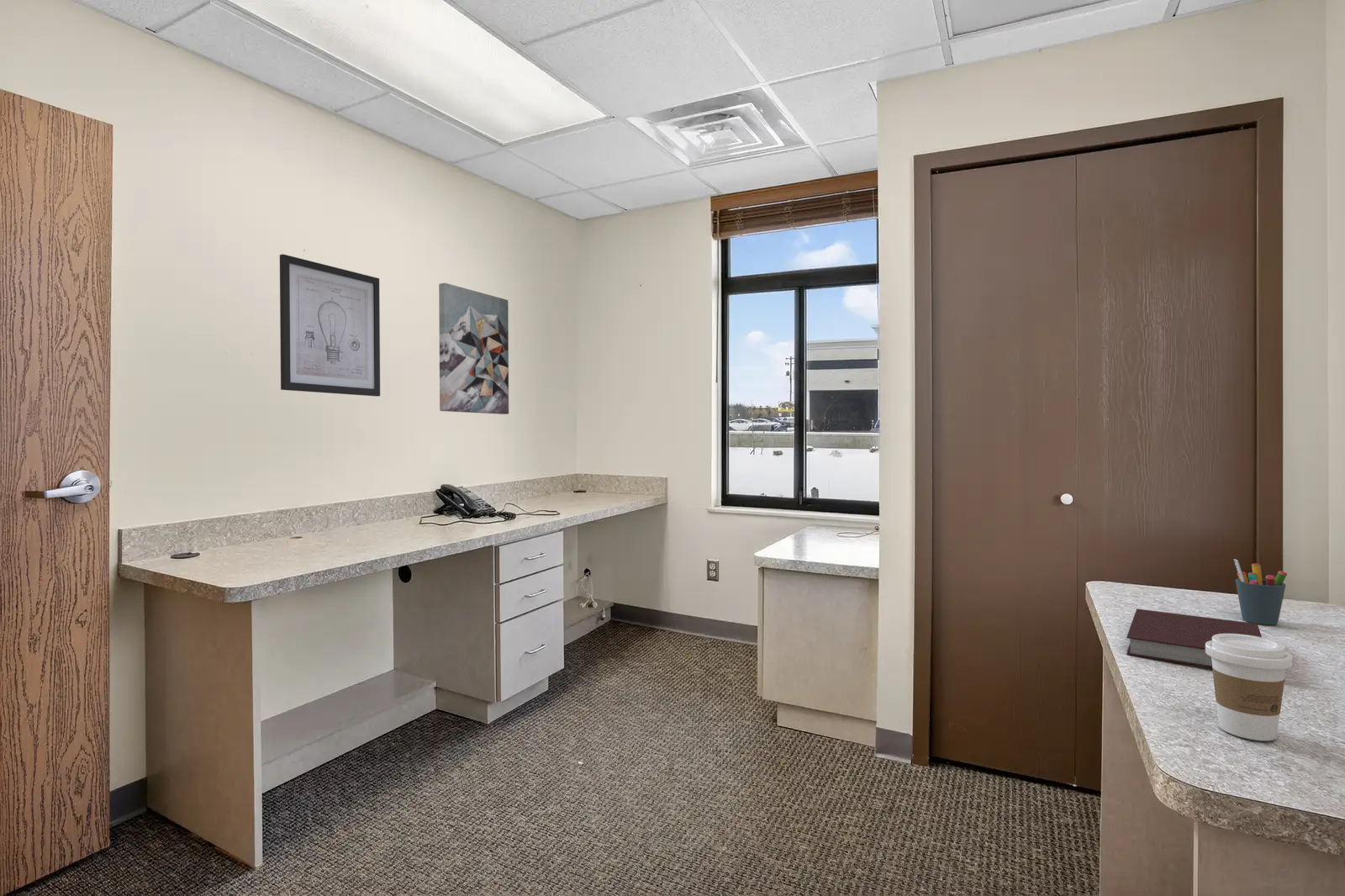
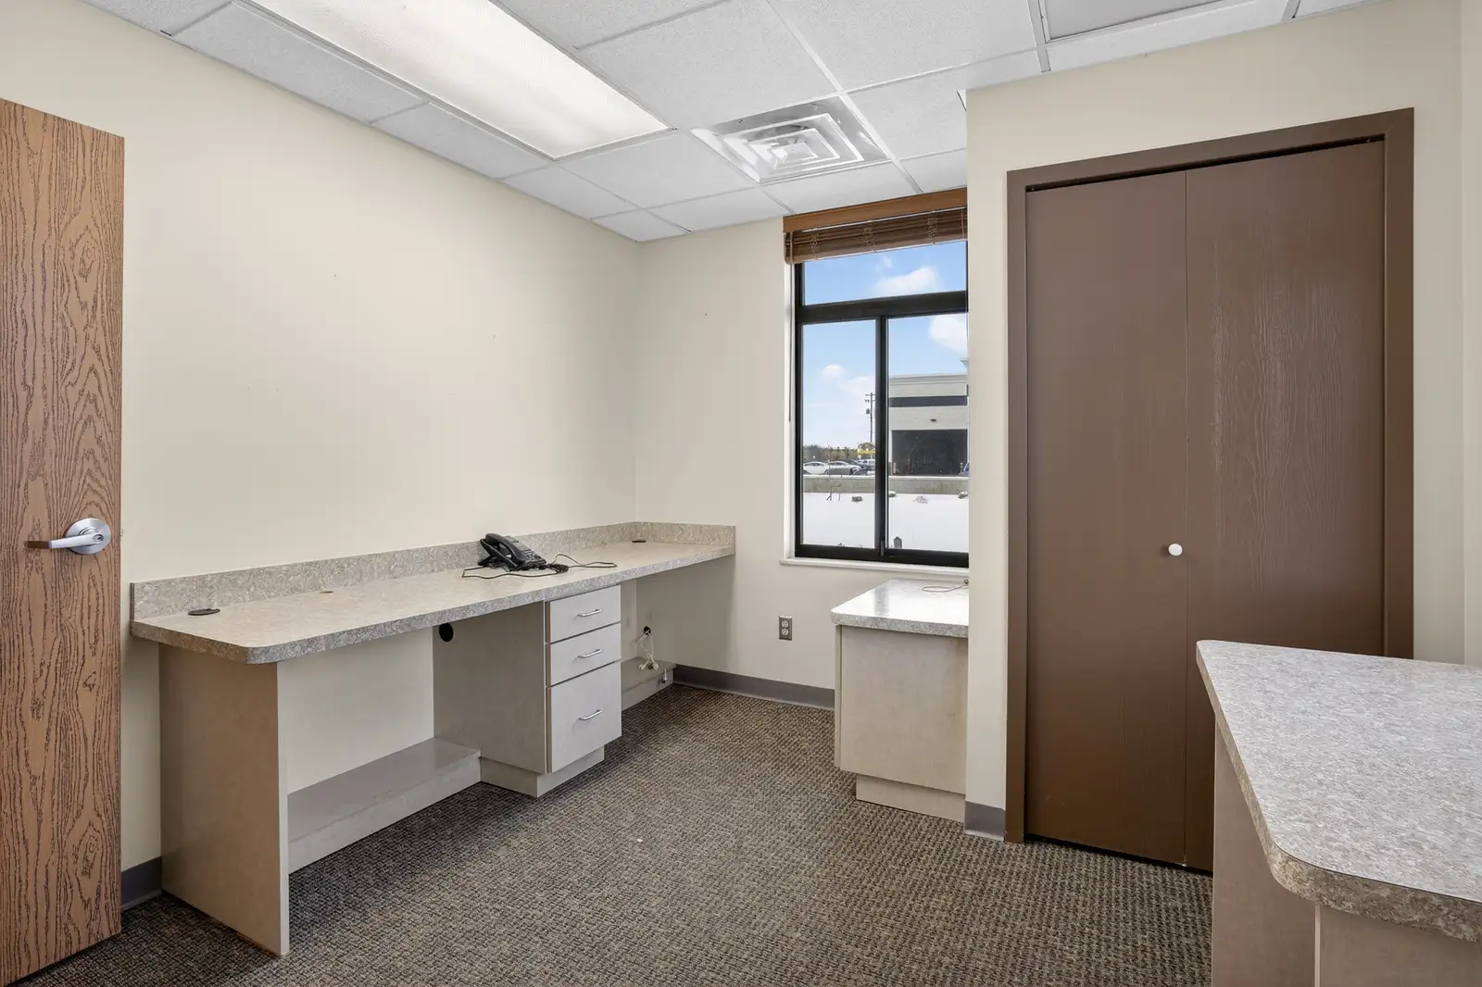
- wall art [438,282,509,415]
- coffee cup [1205,634,1294,741]
- notebook [1126,608,1263,669]
- pen holder [1233,558,1288,625]
- wall art [279,253,381,397]
